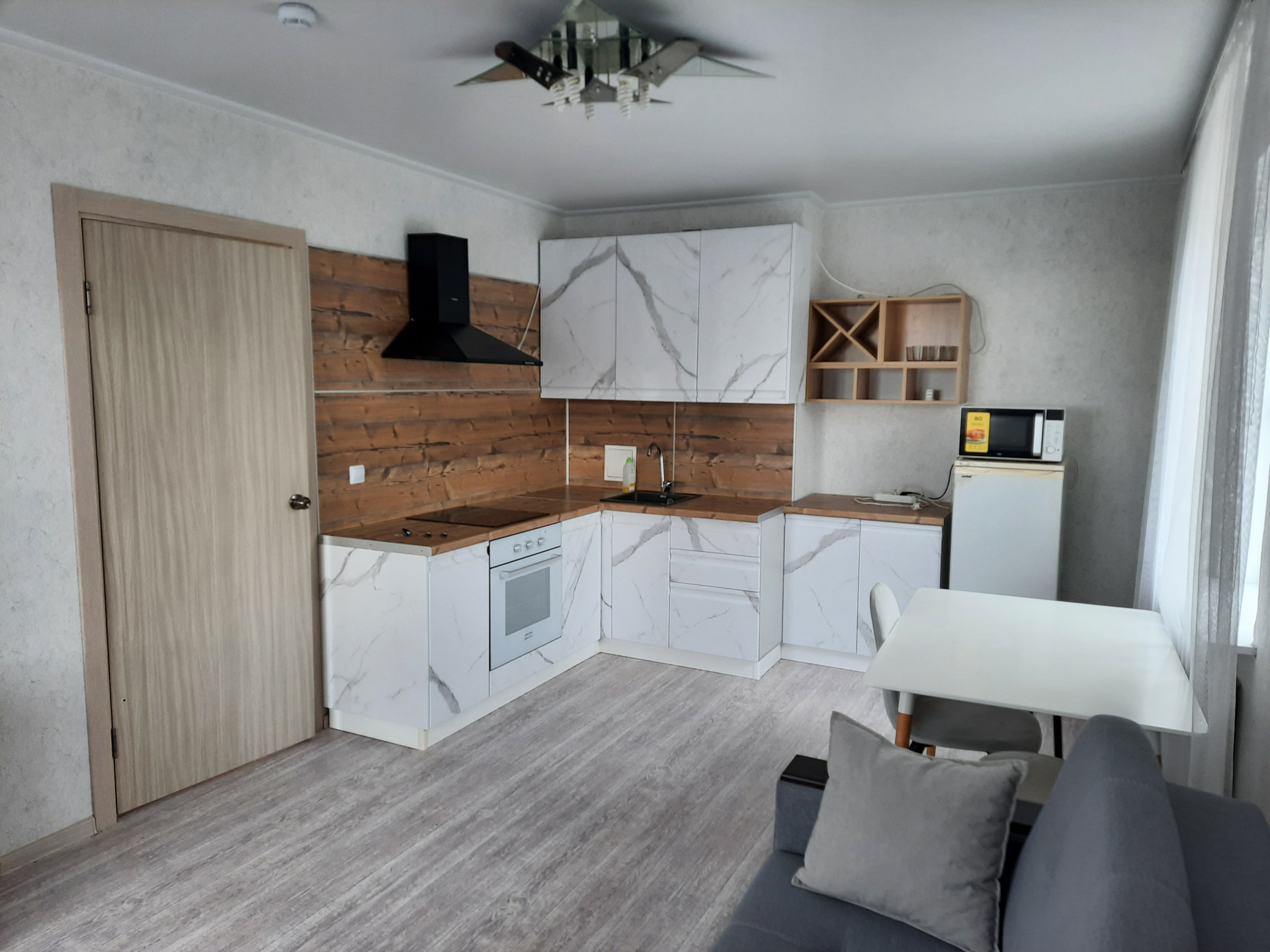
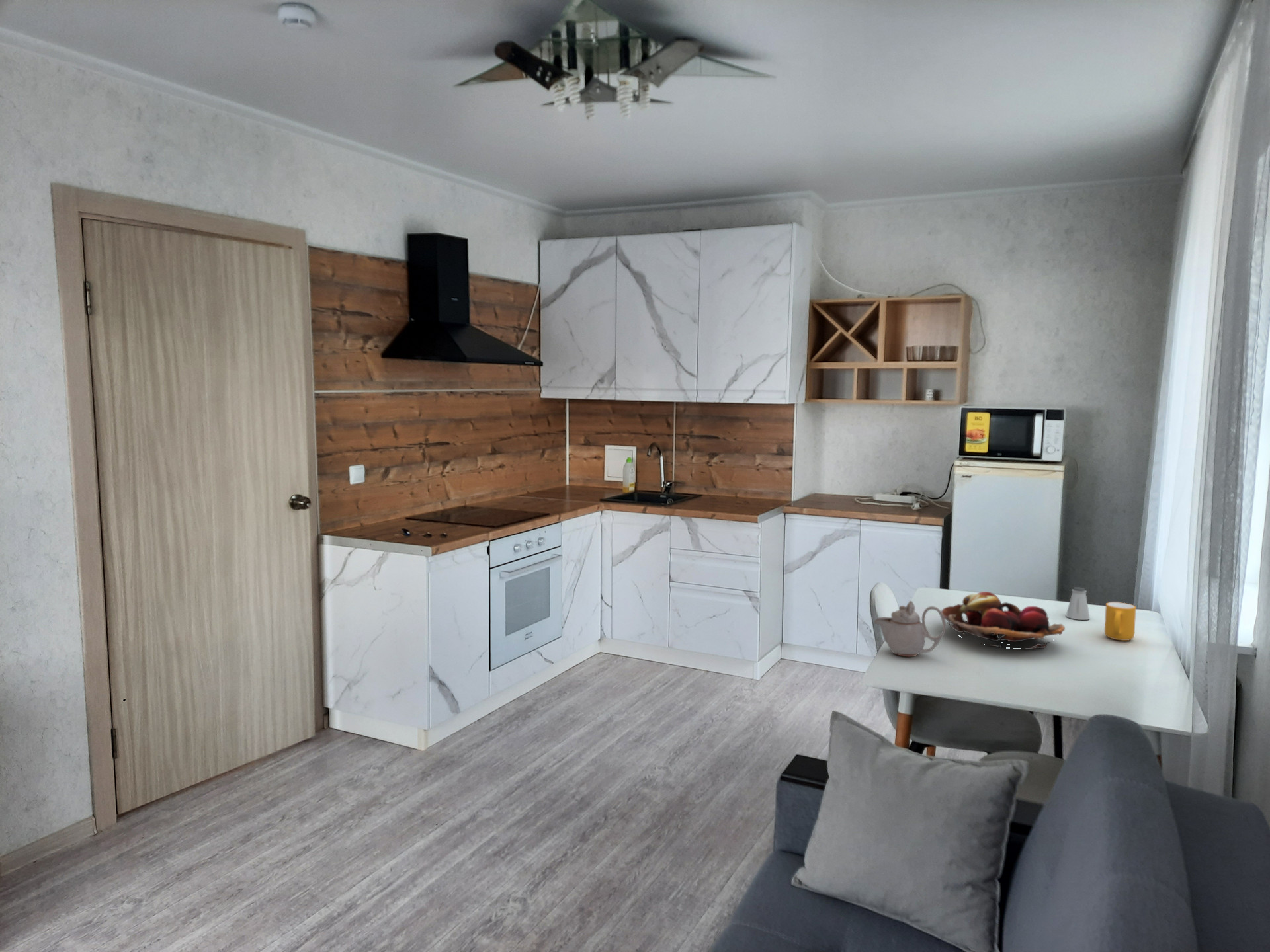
+ teapot [874,600,947,657]
+ mug [1104,602,1136,641]
+ saltshaker [1065,586,1091,621]
+ fruit basket [941,591,1066,650]
